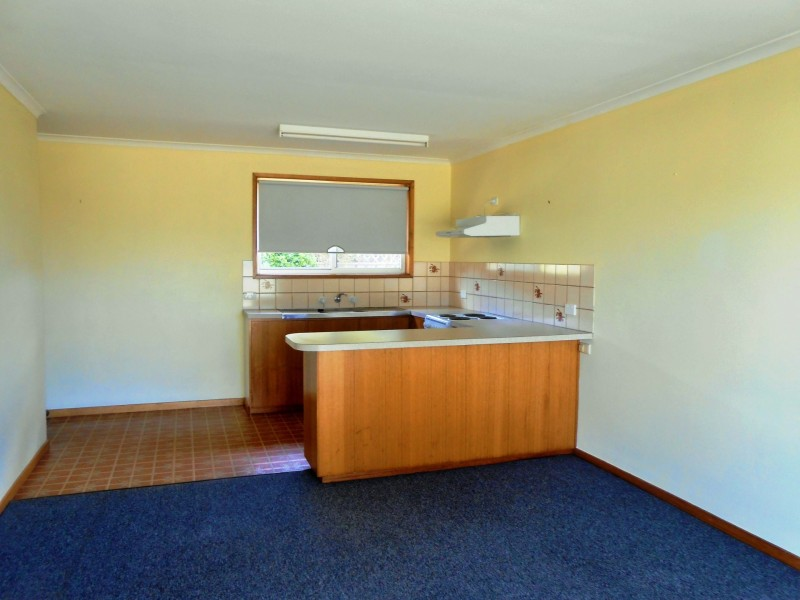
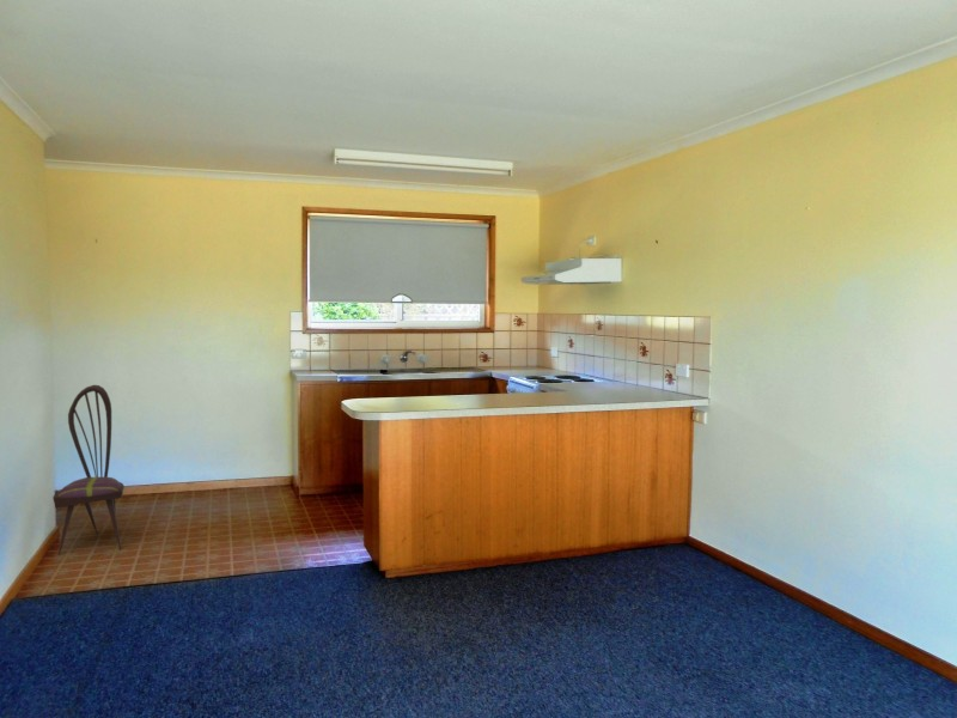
+ dining chair [51,384,126,556]
